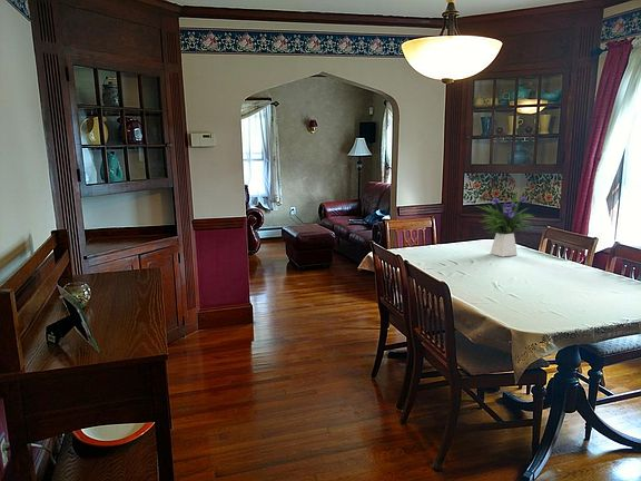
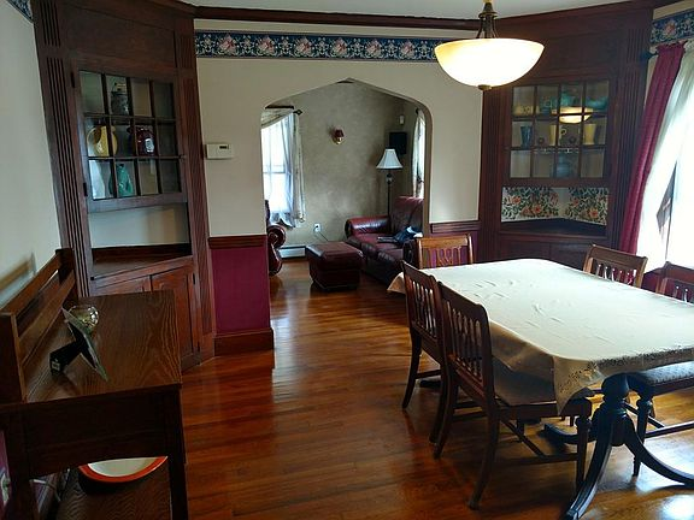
- flower arrangement [474,190,535,257]
